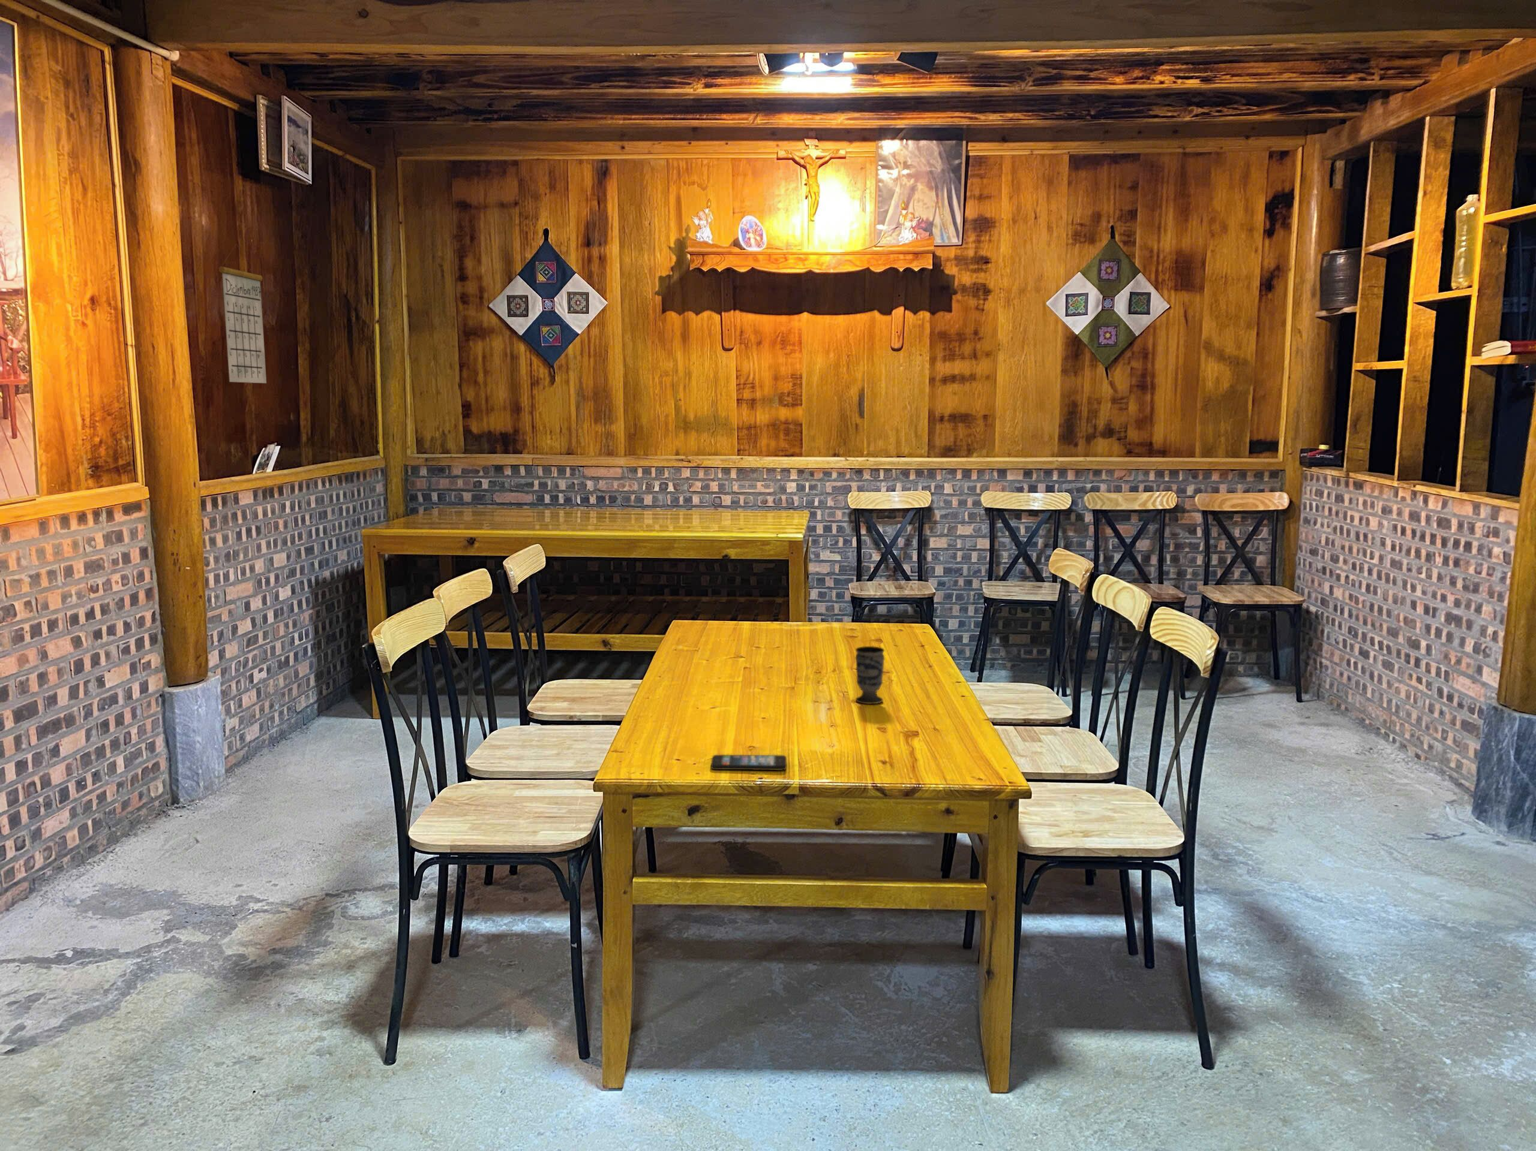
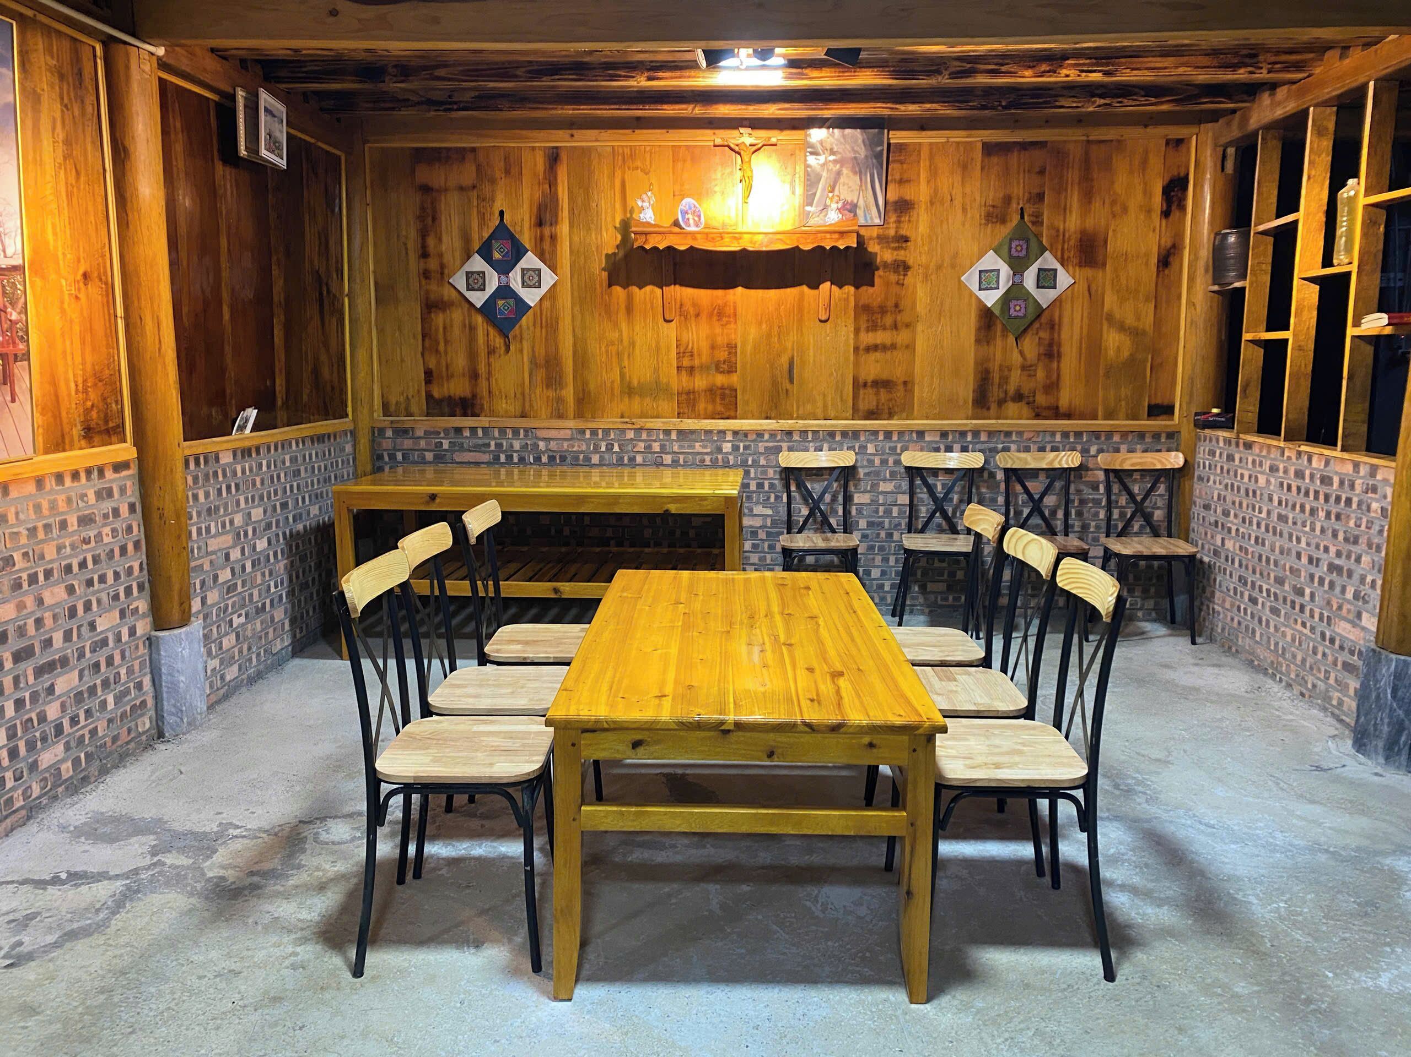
- calendar [219,243,267,383]
- smartphone [710,754,787,771]
- cup [854,646,885,705]
